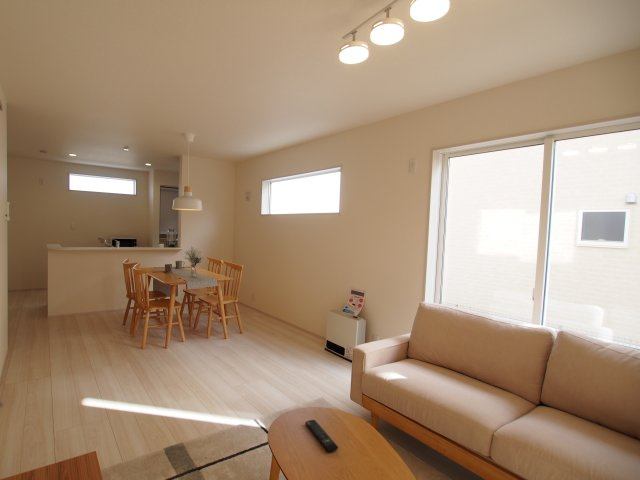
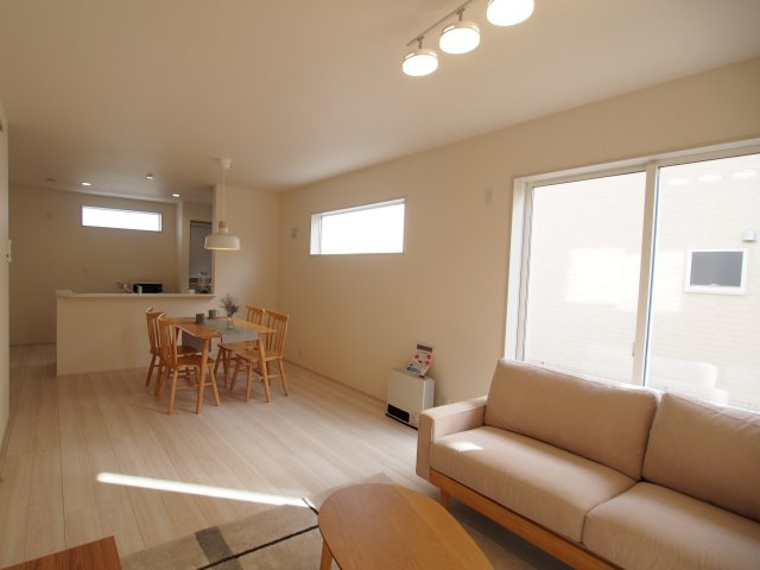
- remote control [304,419,339,453]
